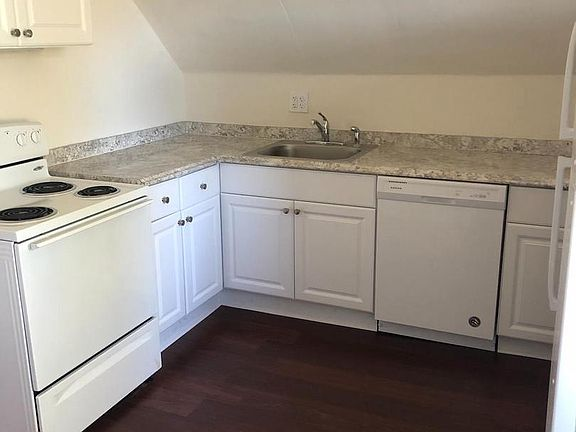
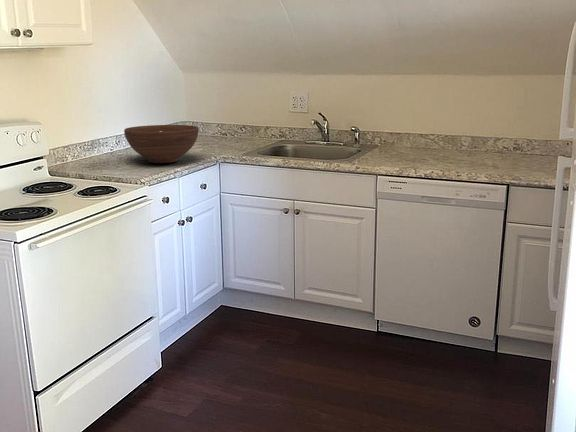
+ fruit bowl [123,124,200,164]
